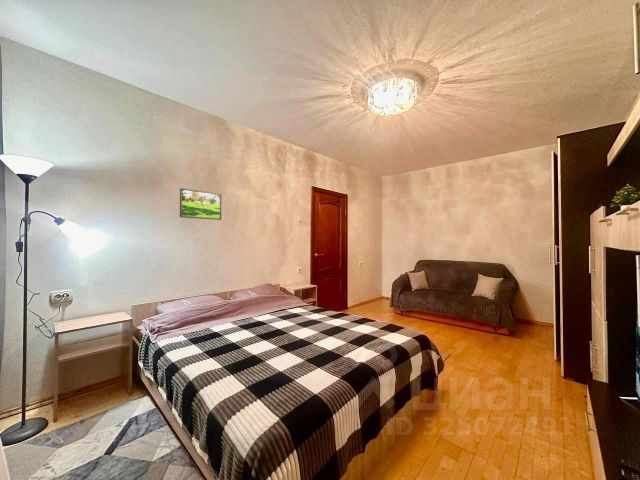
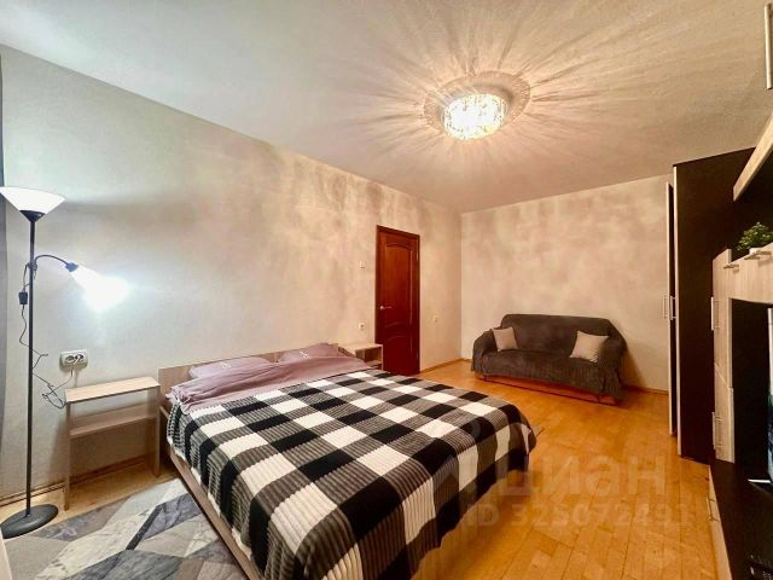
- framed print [179,187,223,221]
